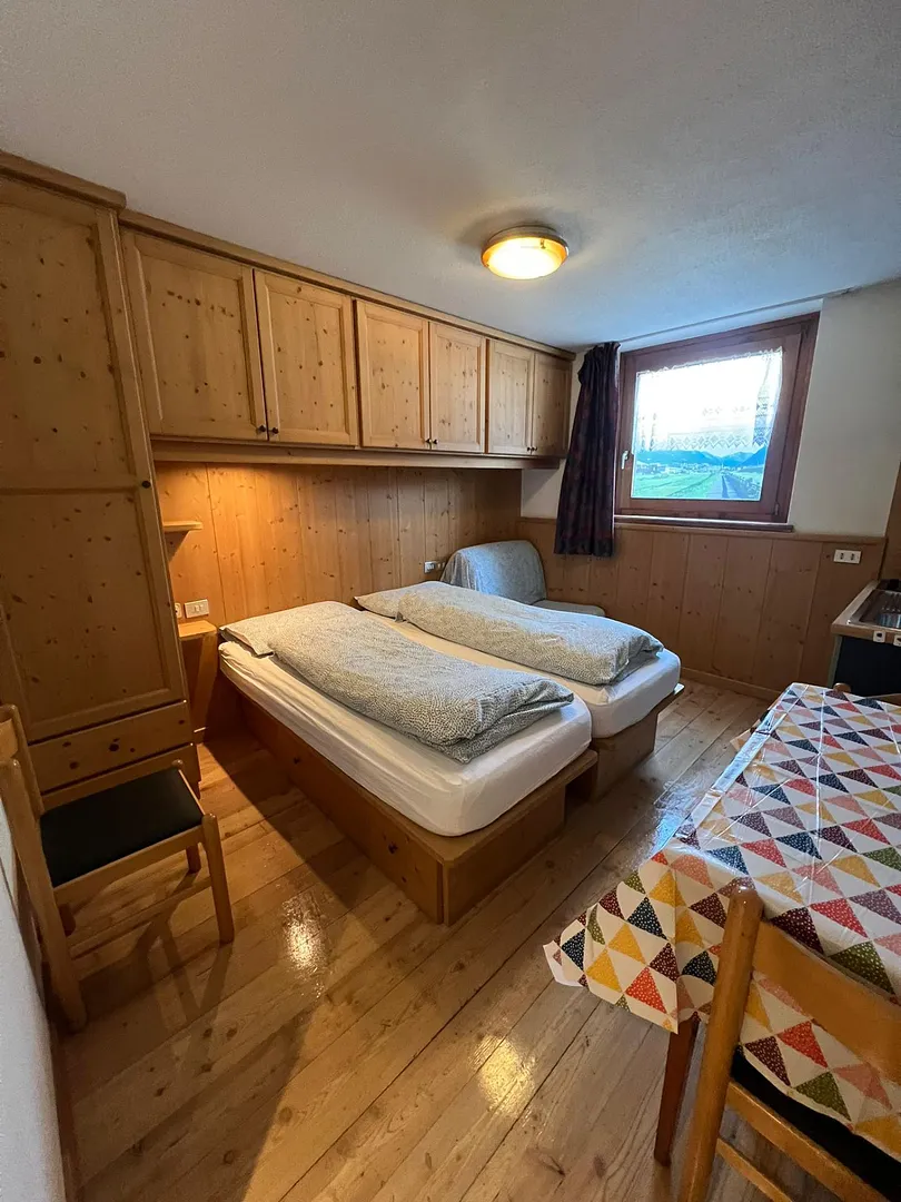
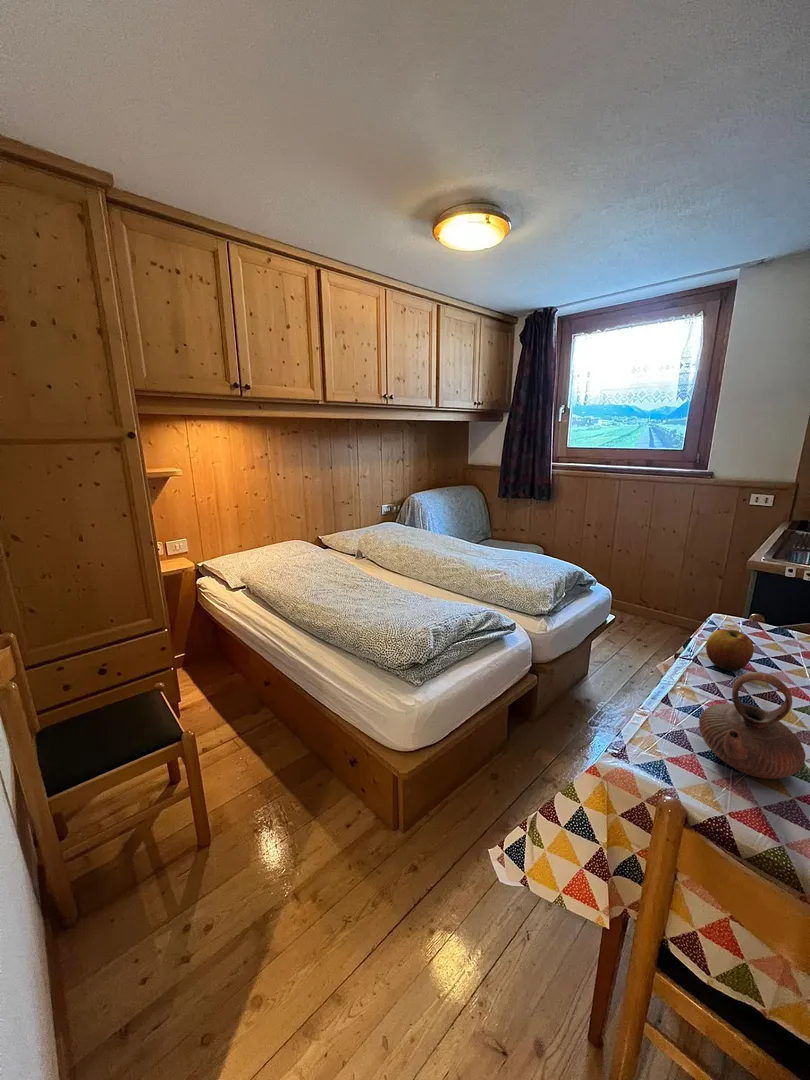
+ apple [705,628,755,672]
+ teapot [698,671,806,780]
